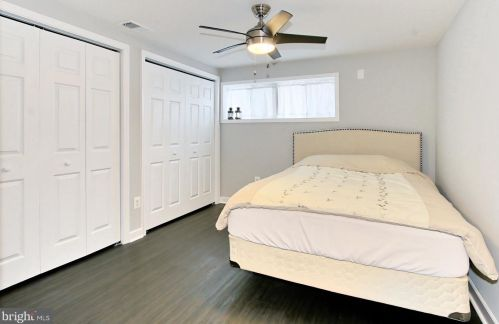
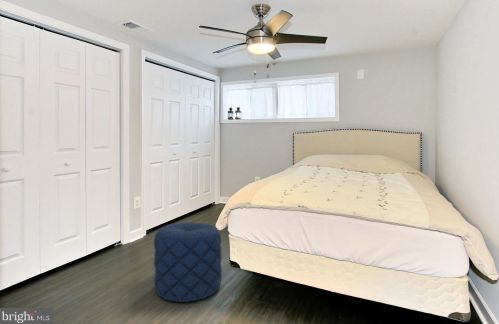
+ pouf [153,221,223,303]
